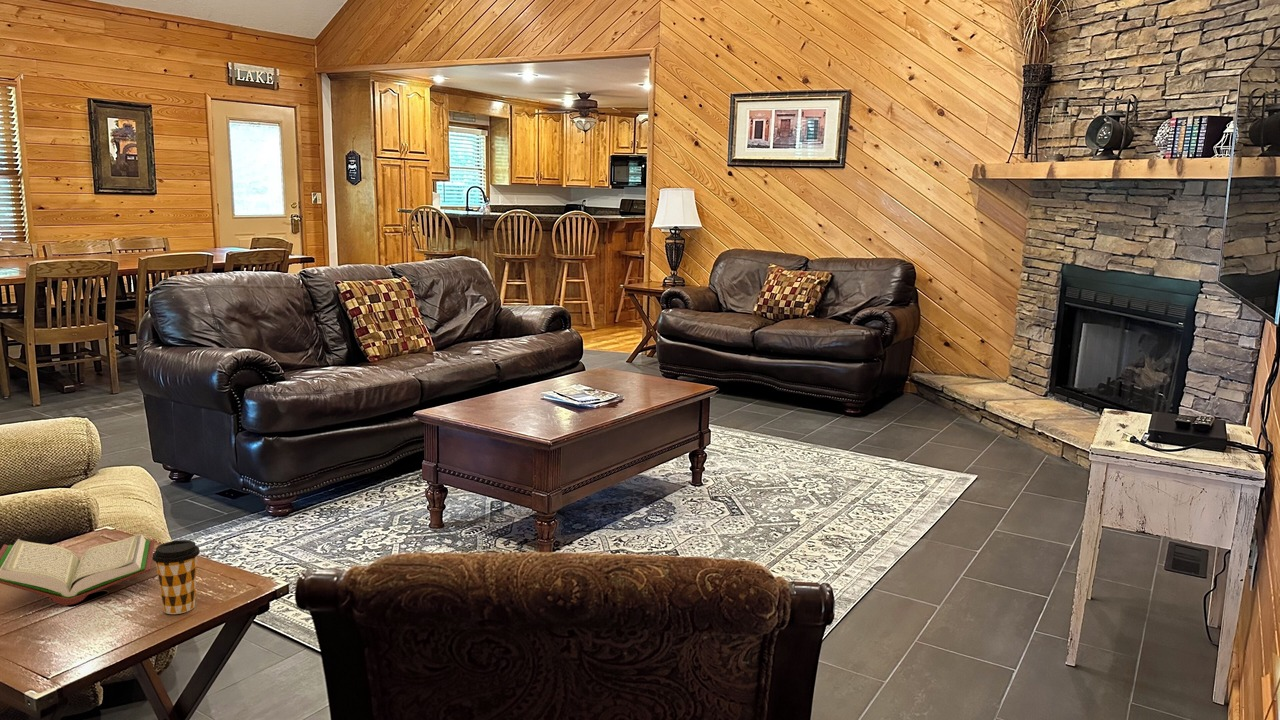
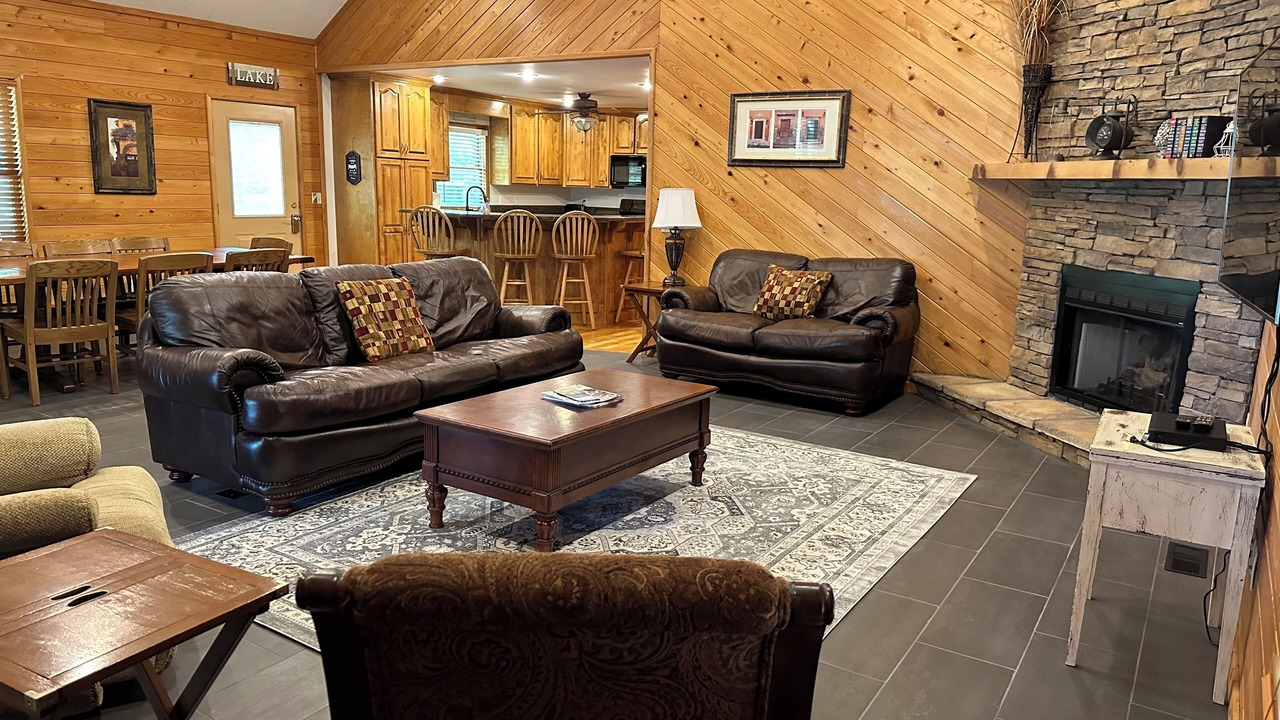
- coffee cup [152,539,201,615]
- book [0,533,156,606]
